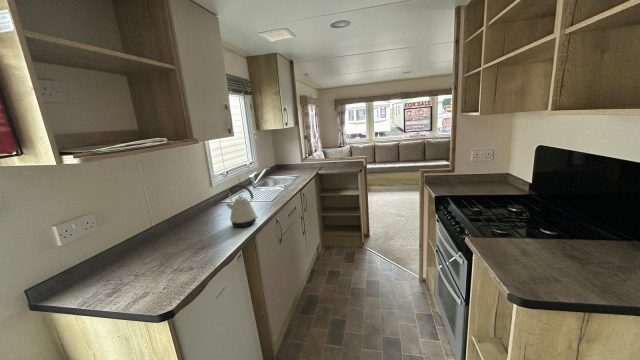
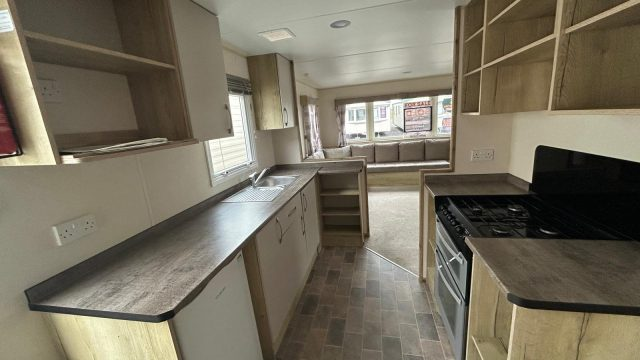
- kettle [225,184,259,228]
